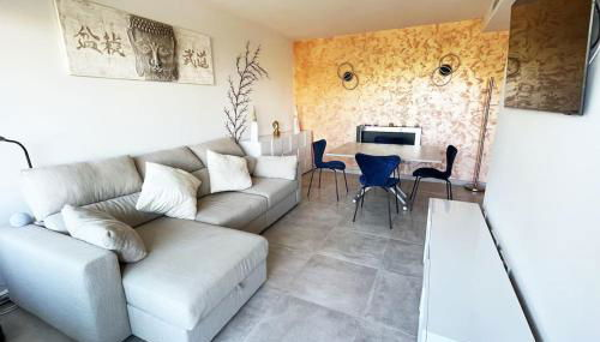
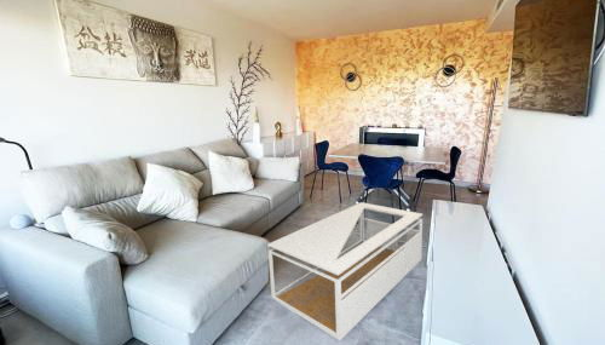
+ coffee table [266,201,424,341]
